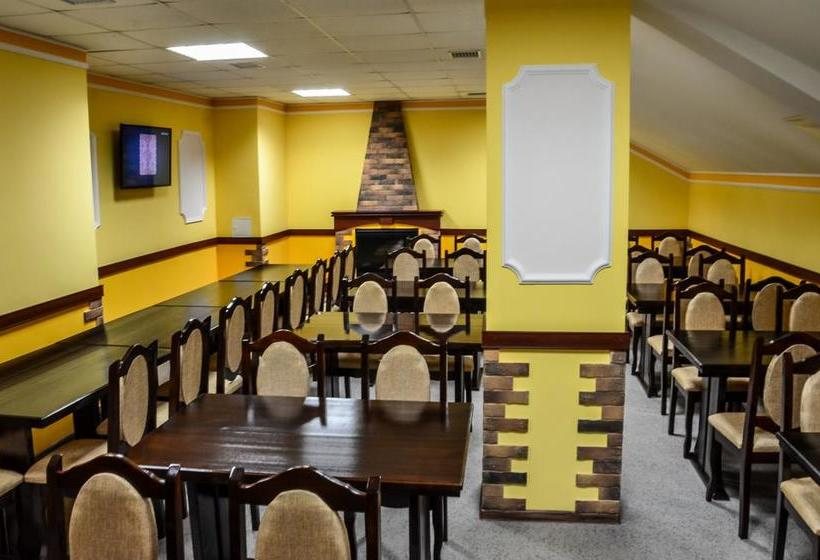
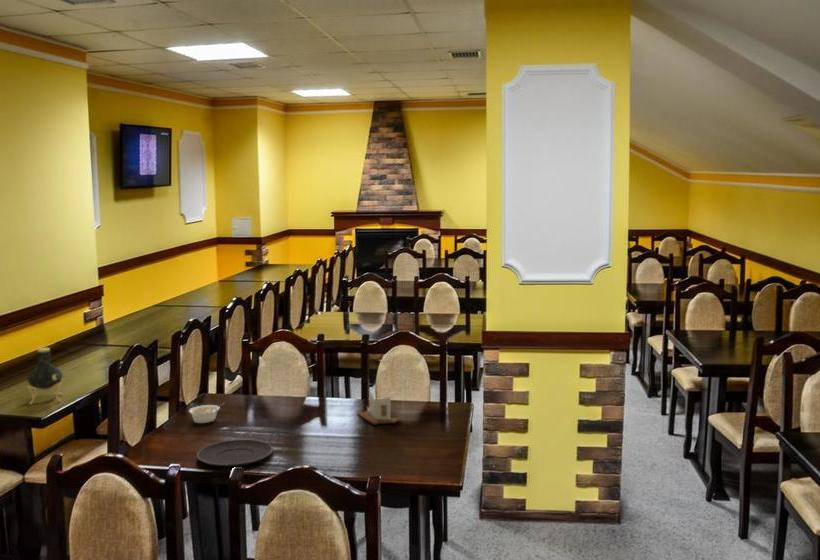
+ plate [196,439,274,467]
+ vase [26,347,64,405]
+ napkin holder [356,389,402,426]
+ legume [188,402,226,424]
